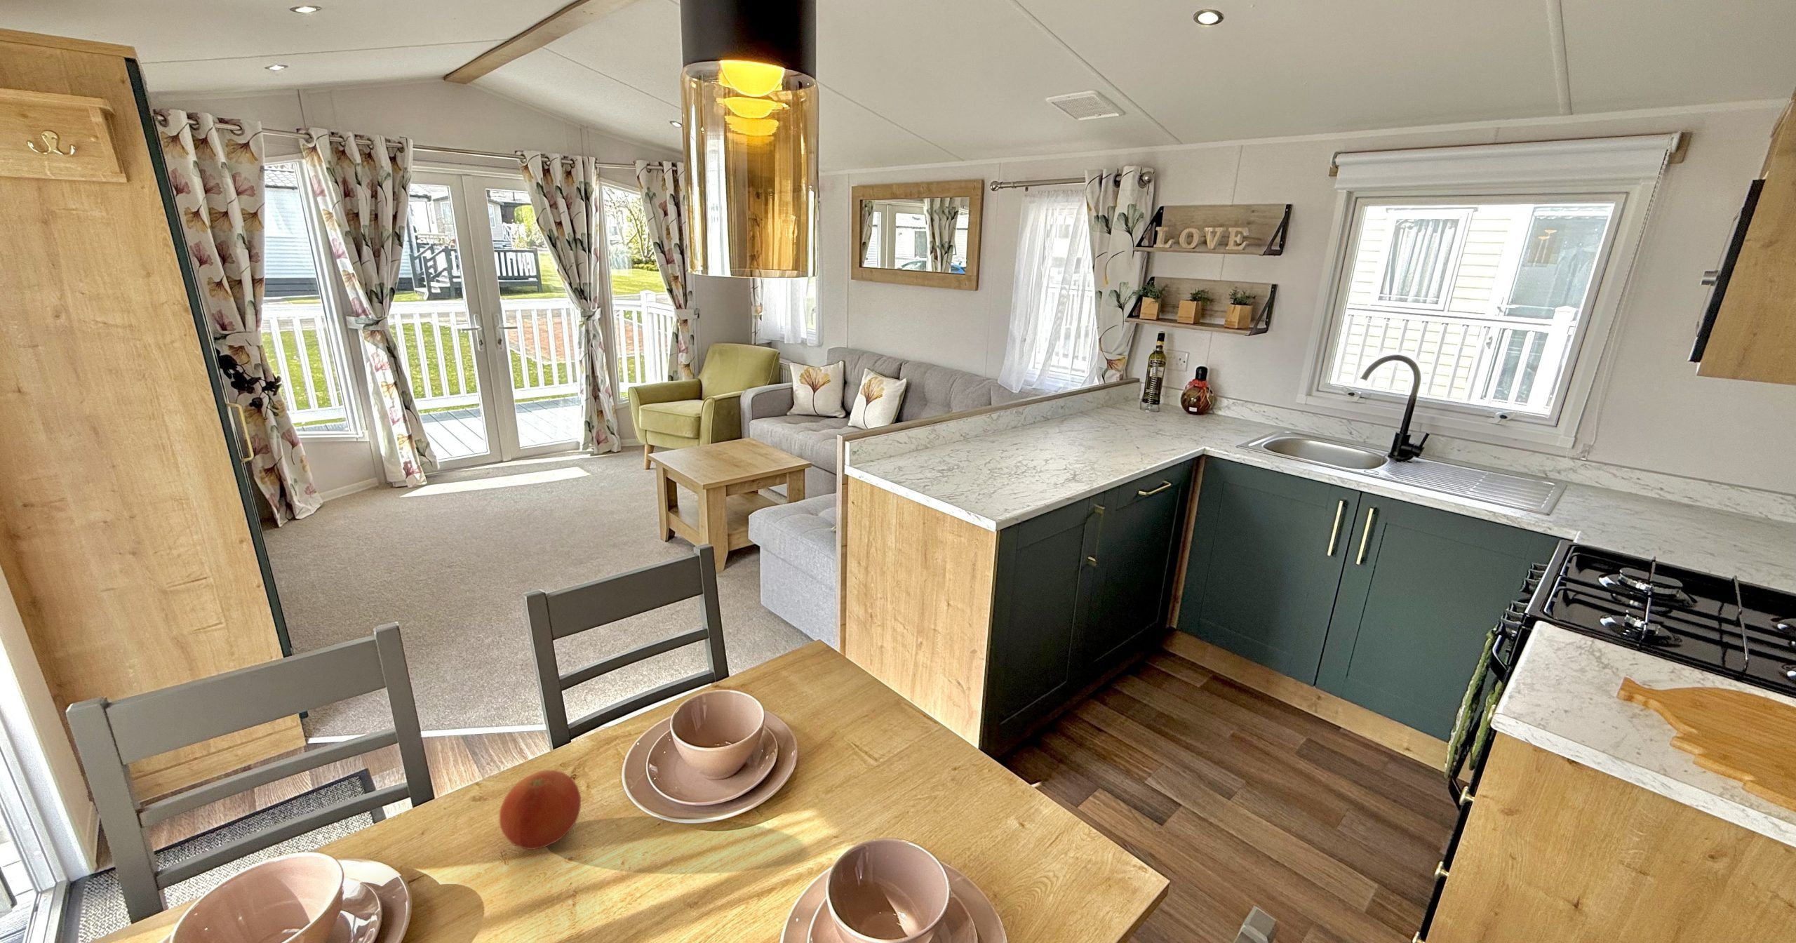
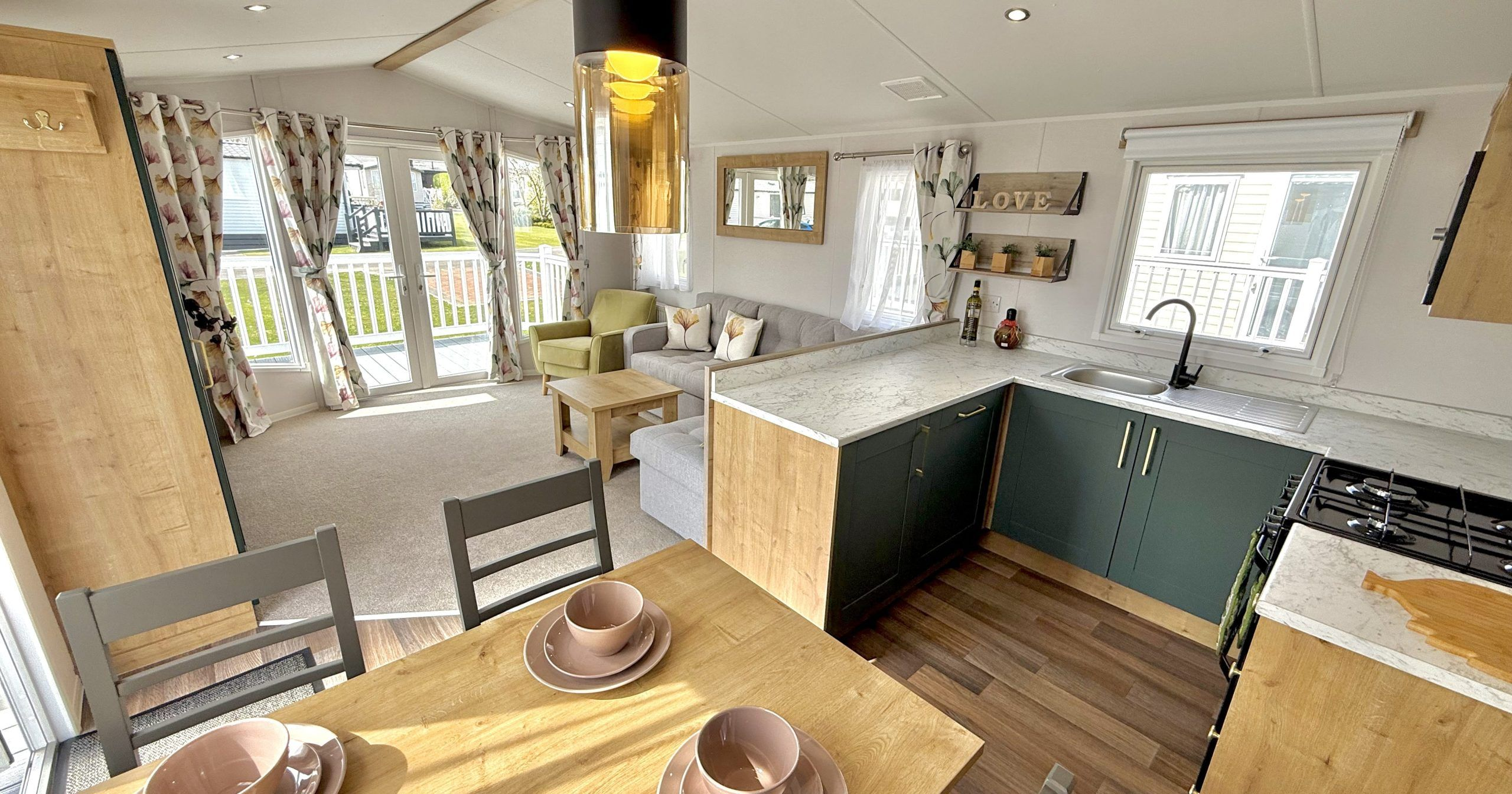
- fruit [499,770,582,850]
